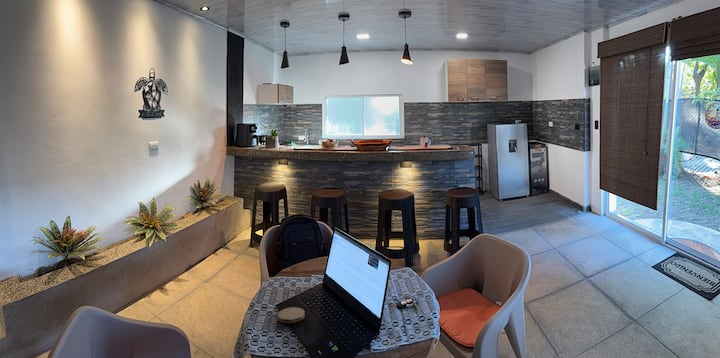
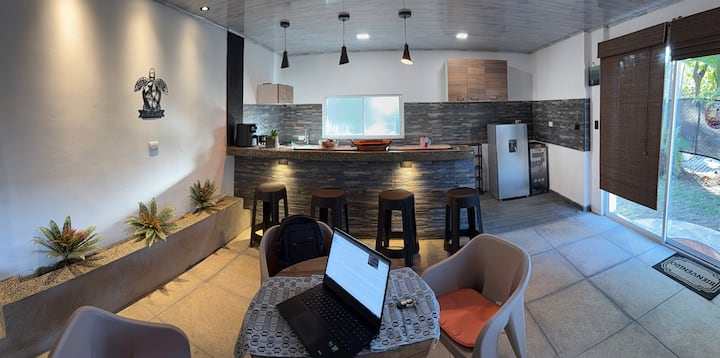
- coaster [277,306,306,324]
